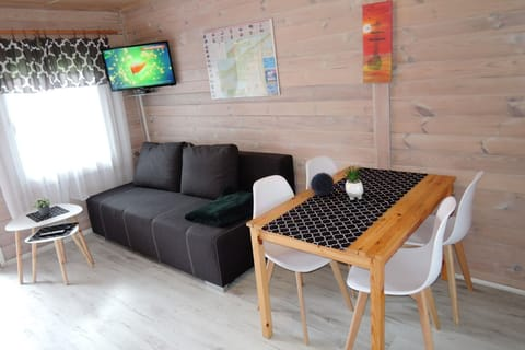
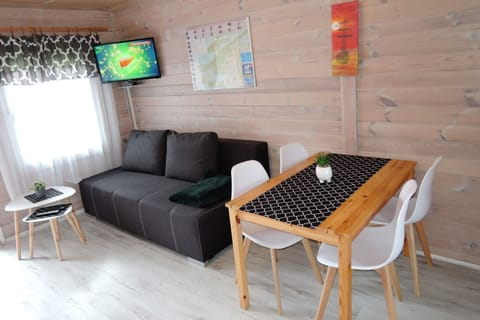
- decorative orb [310,172,336,197]
